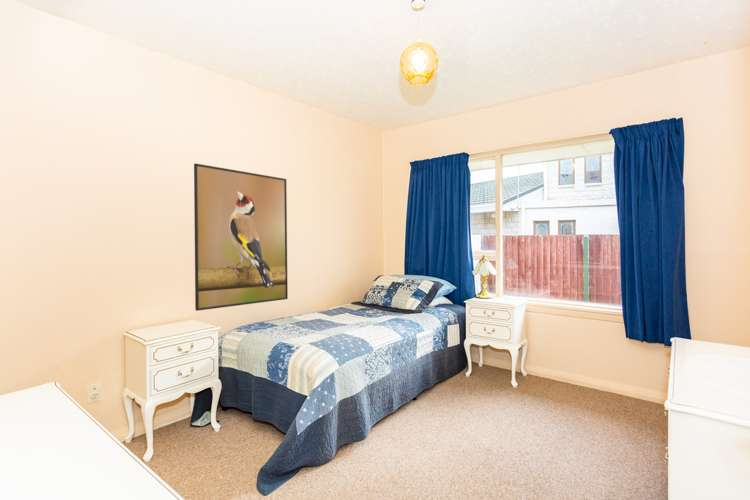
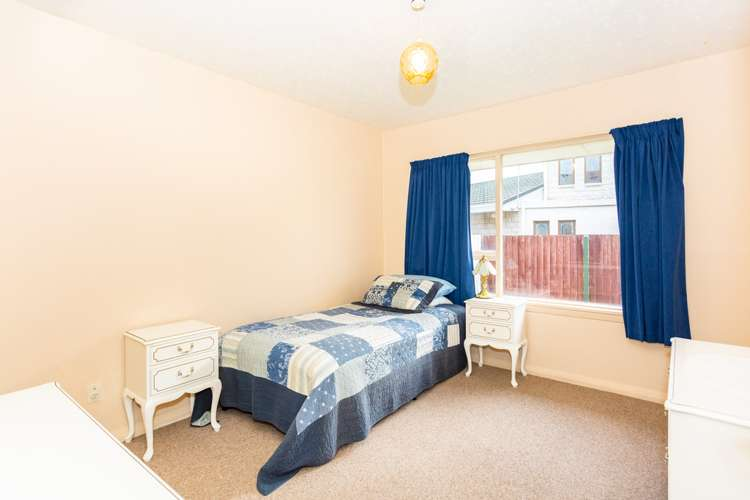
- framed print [193,162,289,312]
